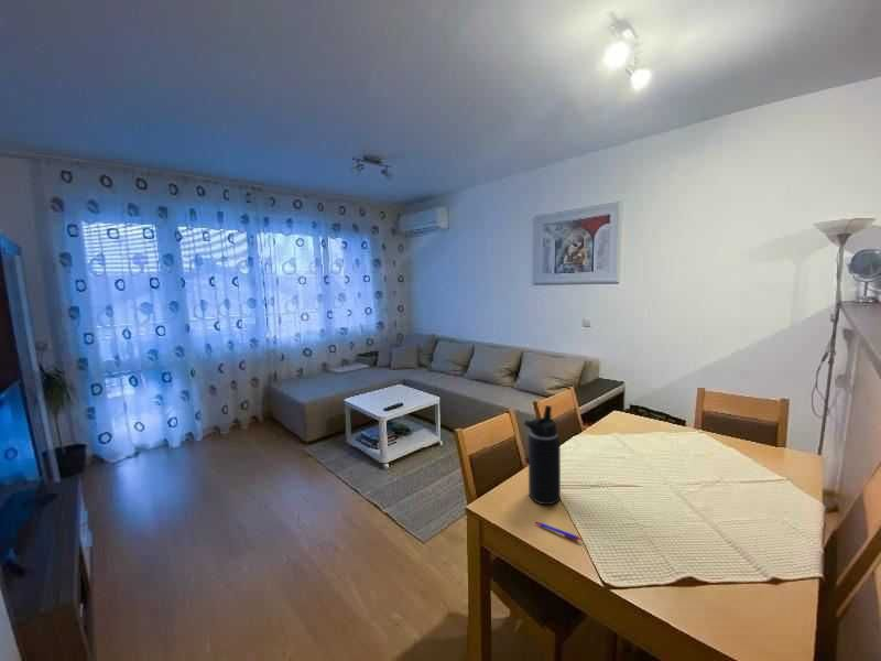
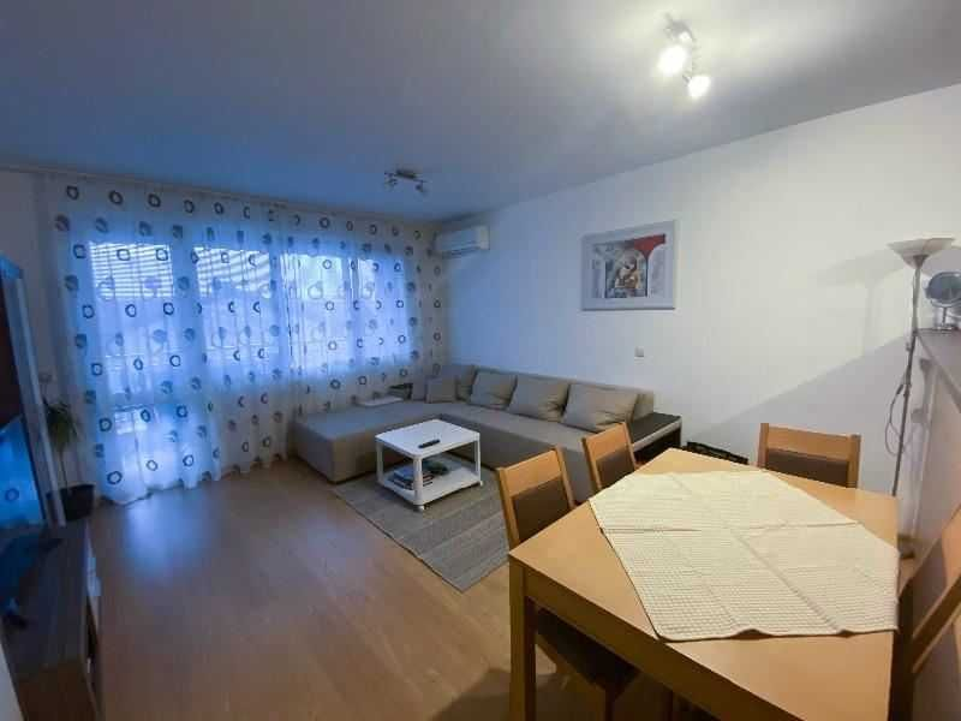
- pen [534,521,583,542]
- water bottle [523,404,562,506]
